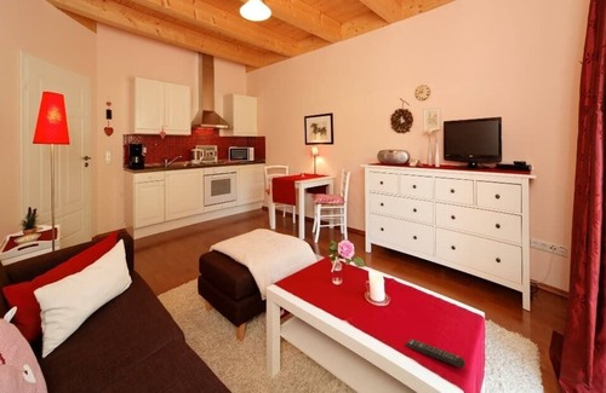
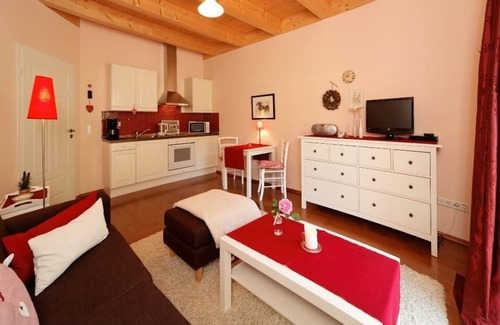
- remote control [404,339,467,370]
